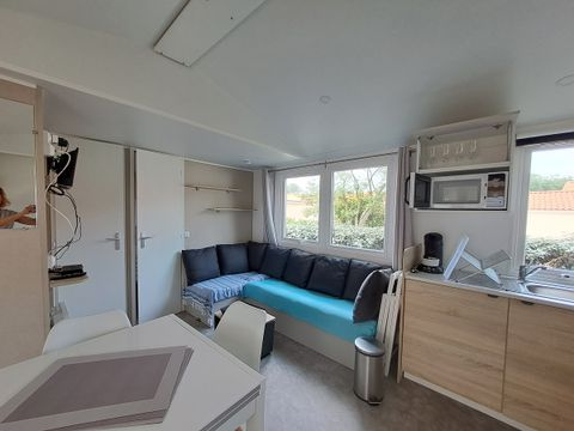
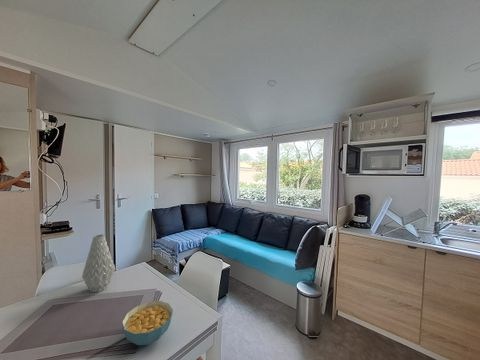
+ cereal bowl [121,300,174,346]
+ vase [81,233,116,293]
